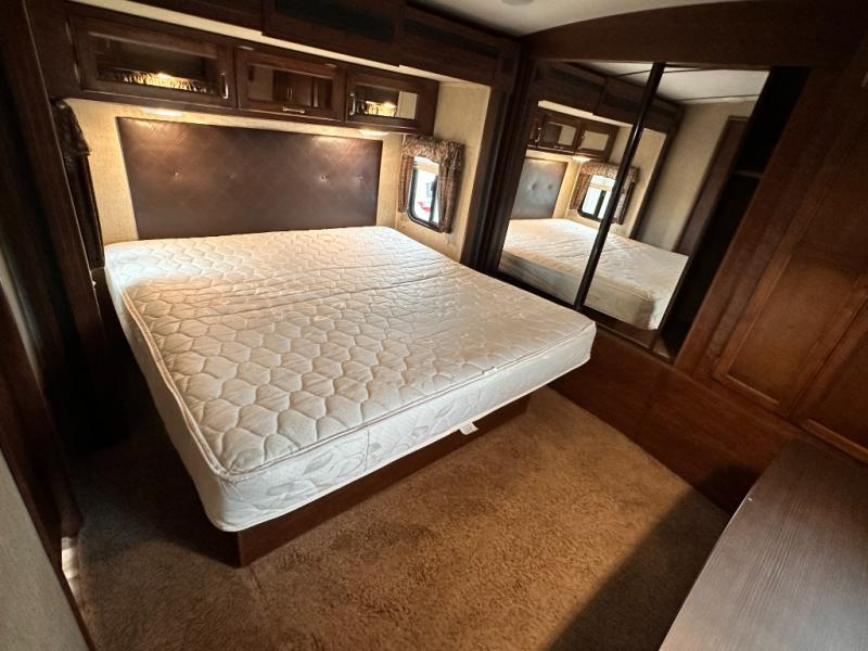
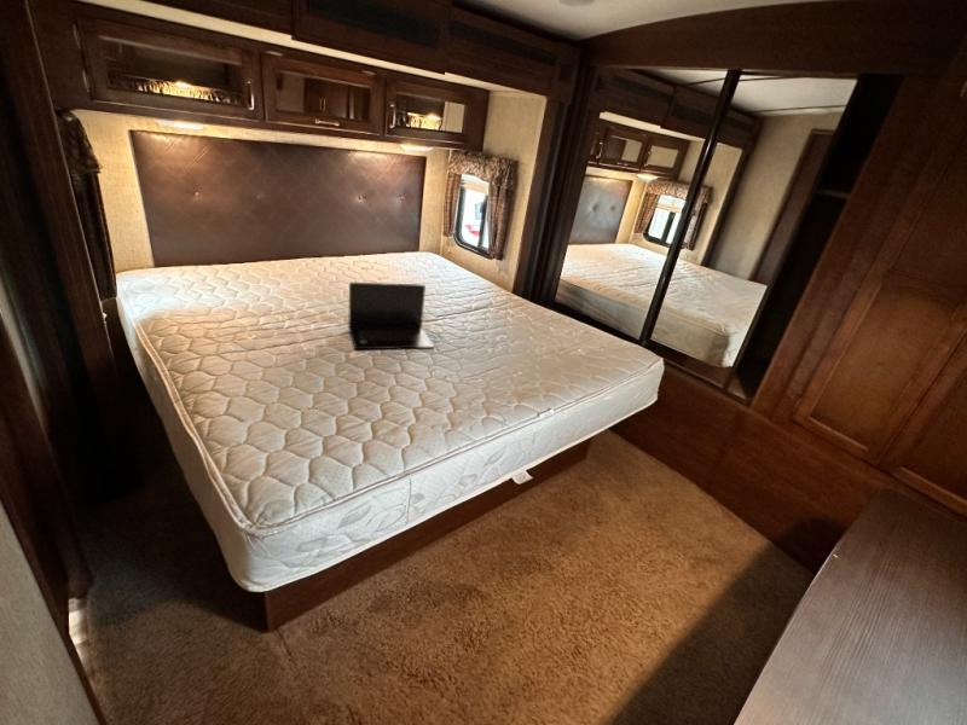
+ laptop [347,282,435,350]
